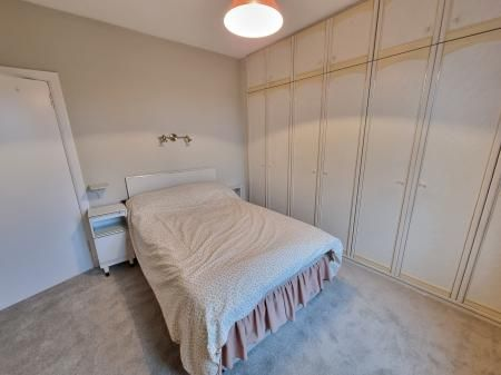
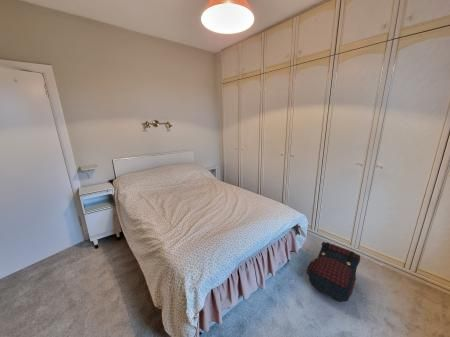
+ satchel [306,241,361,303]
